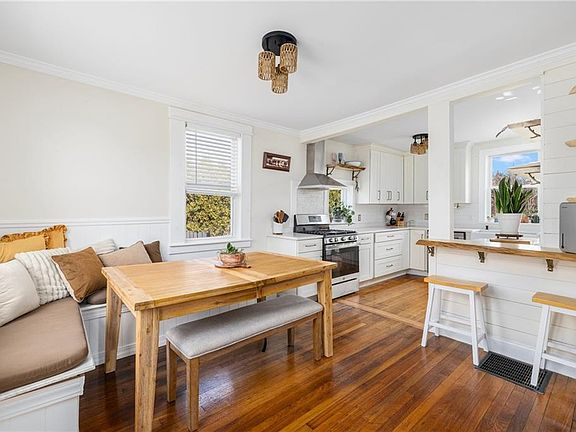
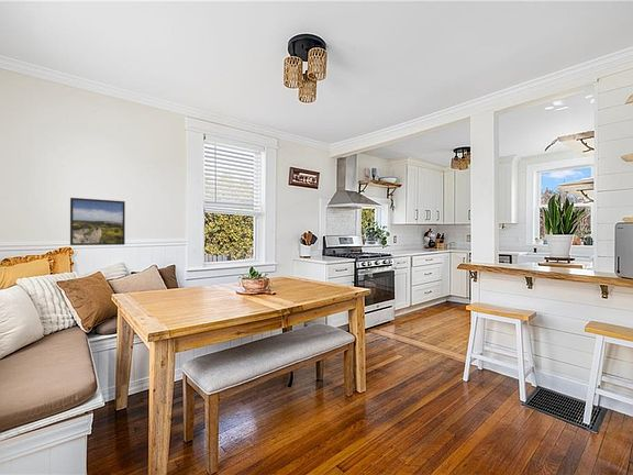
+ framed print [69,197,126,246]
